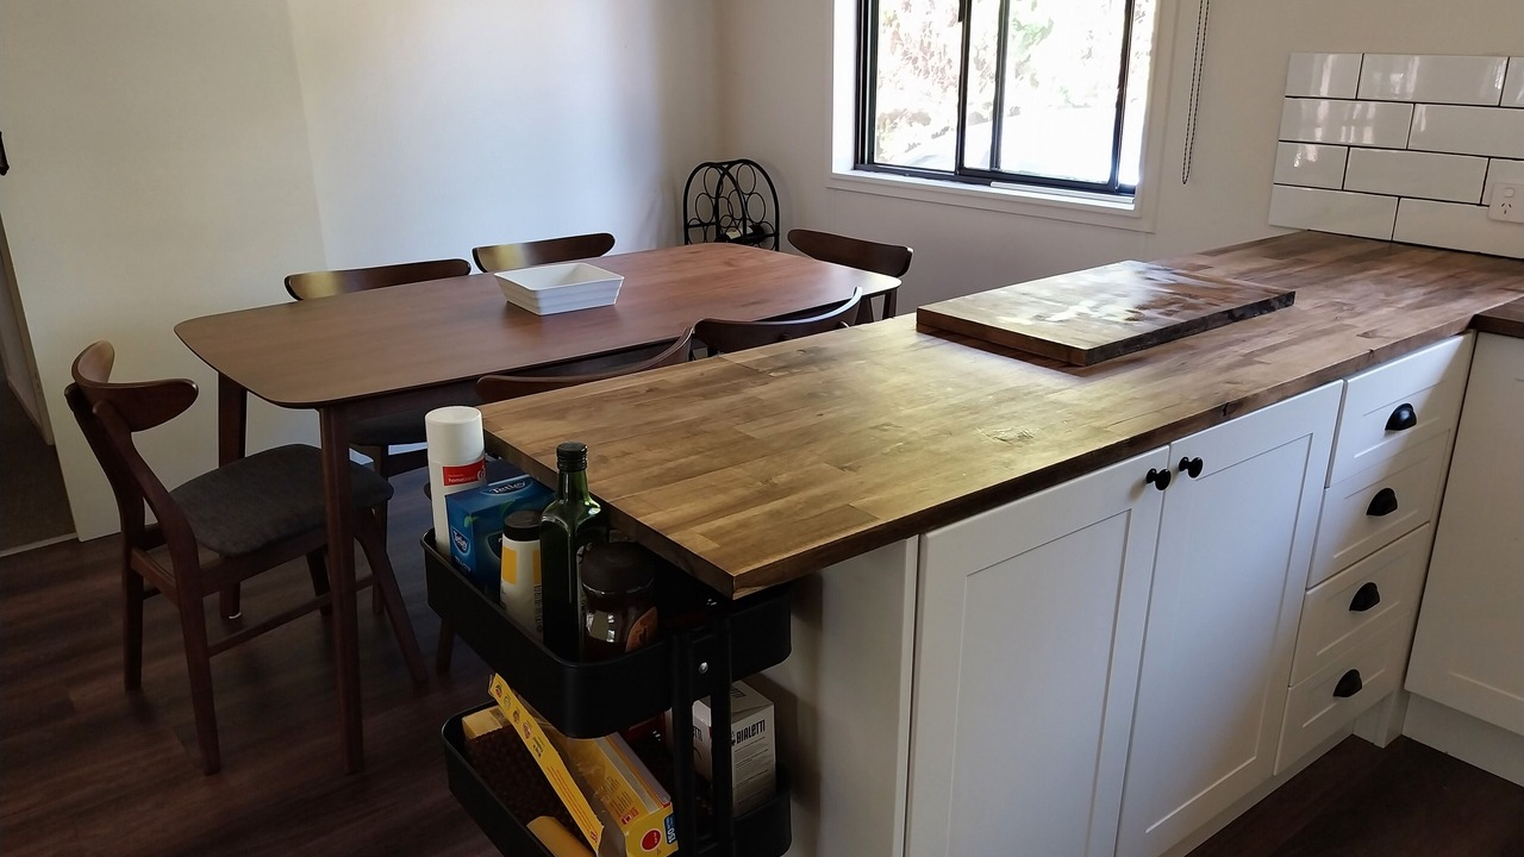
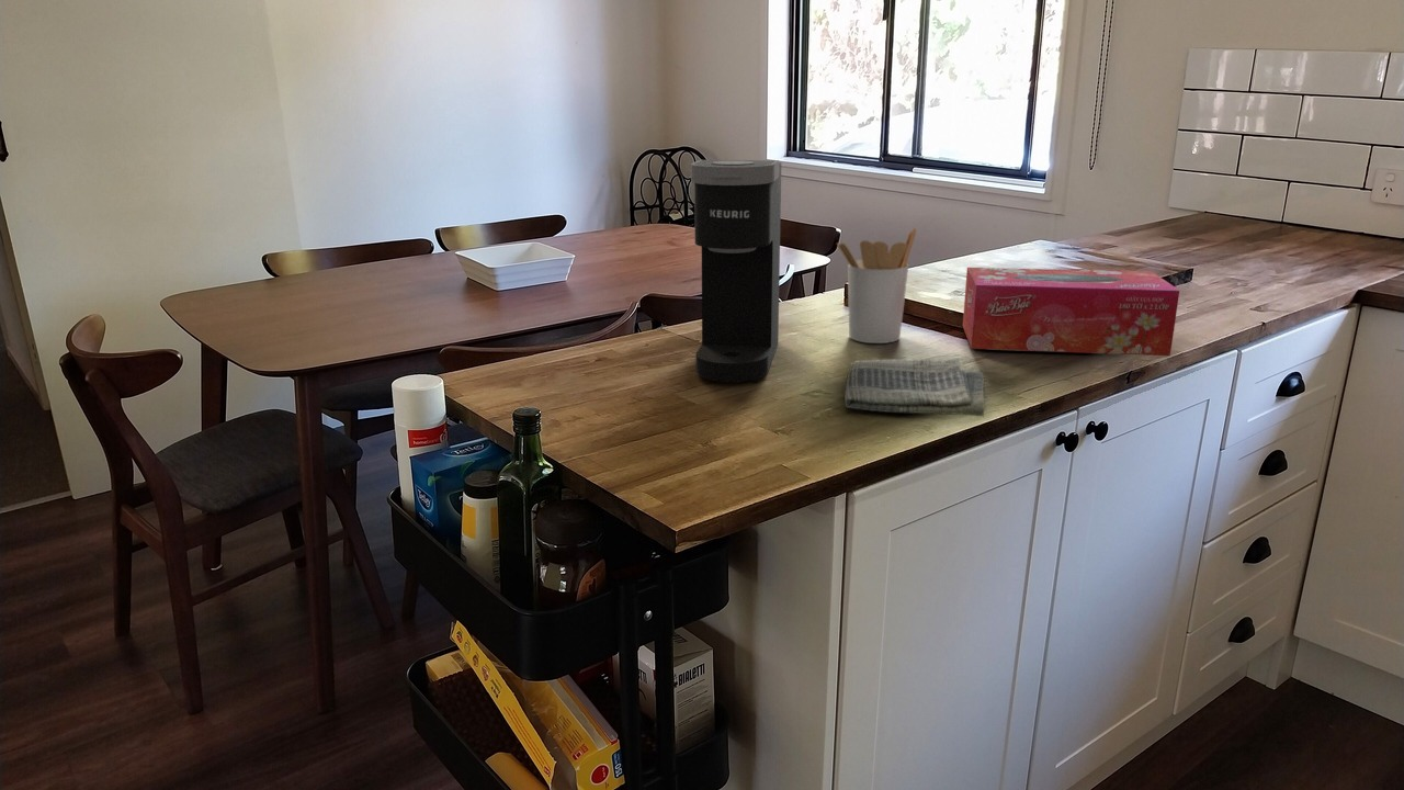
+ tissue box [962,267,1180,357]
+ dish towel [843,357,986,417]
+ coffee maker [690,159,782,383]
+ utensil holder [836,227,917,345]
